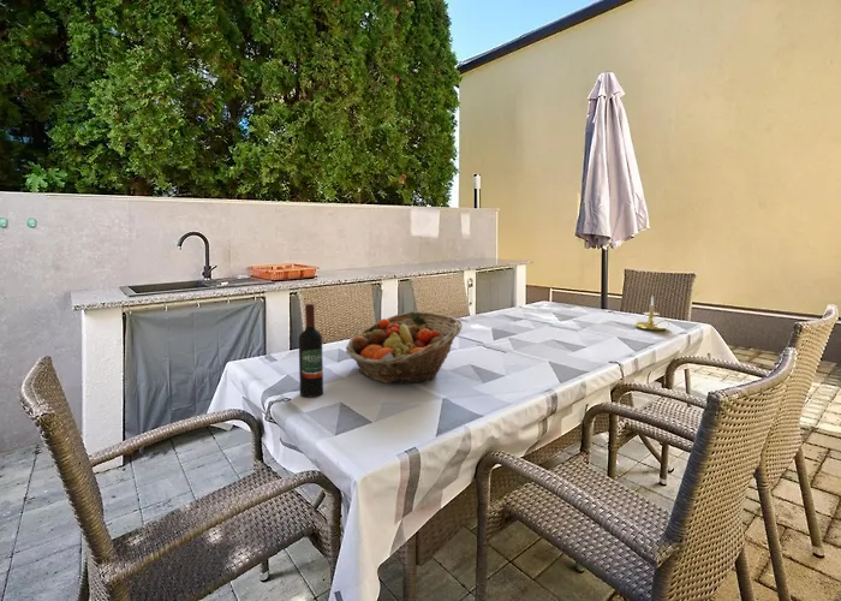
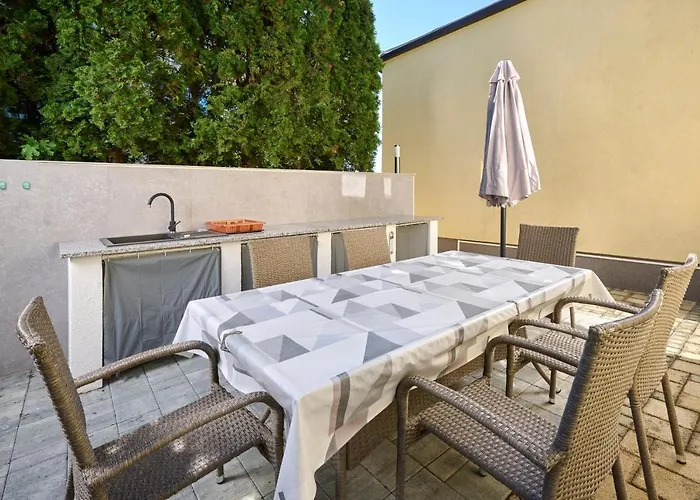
- fruit basket [345,310,464,385]
- wine bottle [298,303,324,398]
- candle holder [633,296,670,332]
